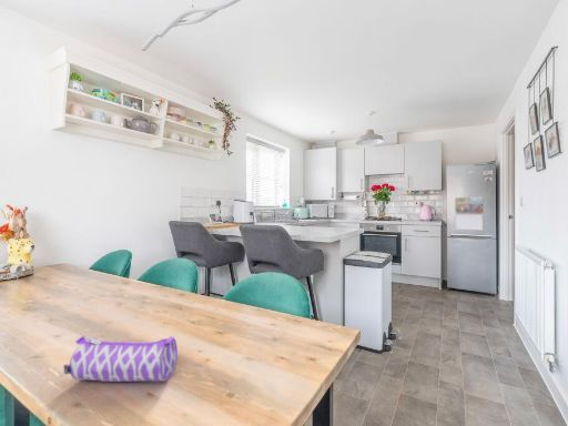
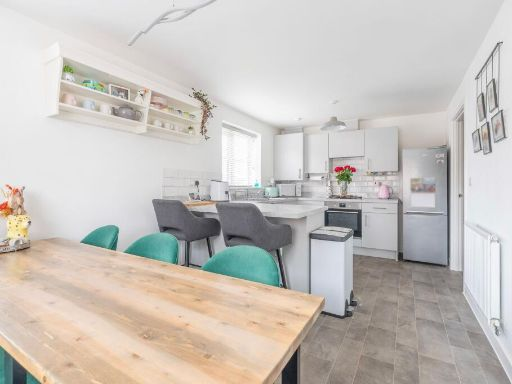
- pencil case [62,335,179,383]
